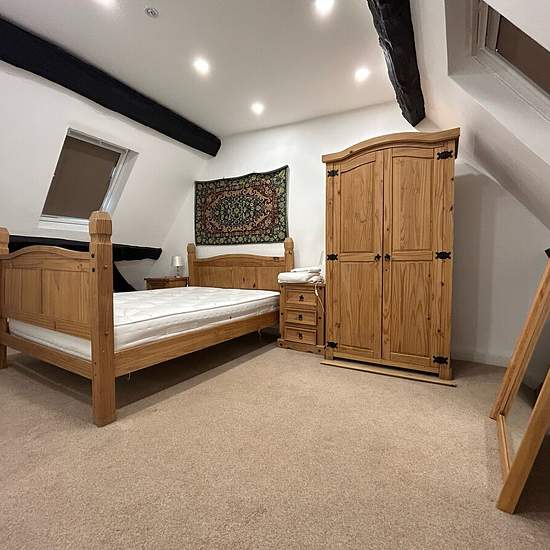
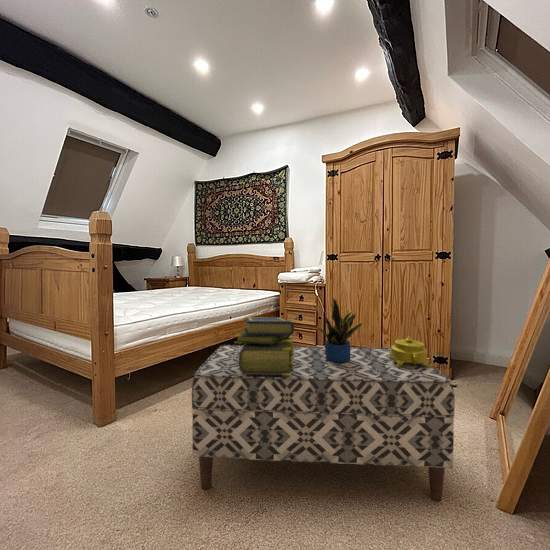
+ potted plant [316,297,363,363]
+ bench [191,344,456,502]
+ stack of books [233,316,295,375]
+ decorative box [388,335,431,368]
